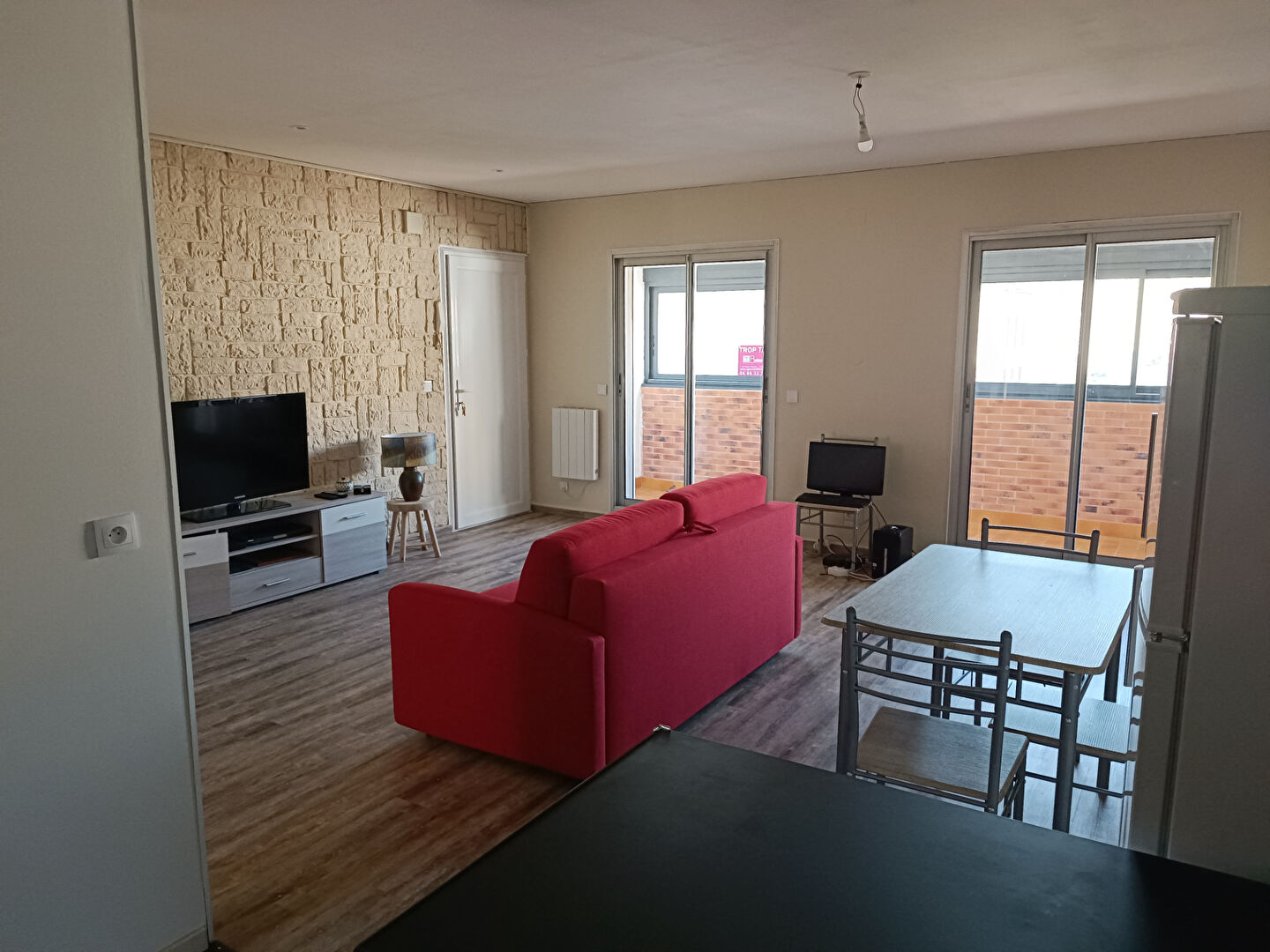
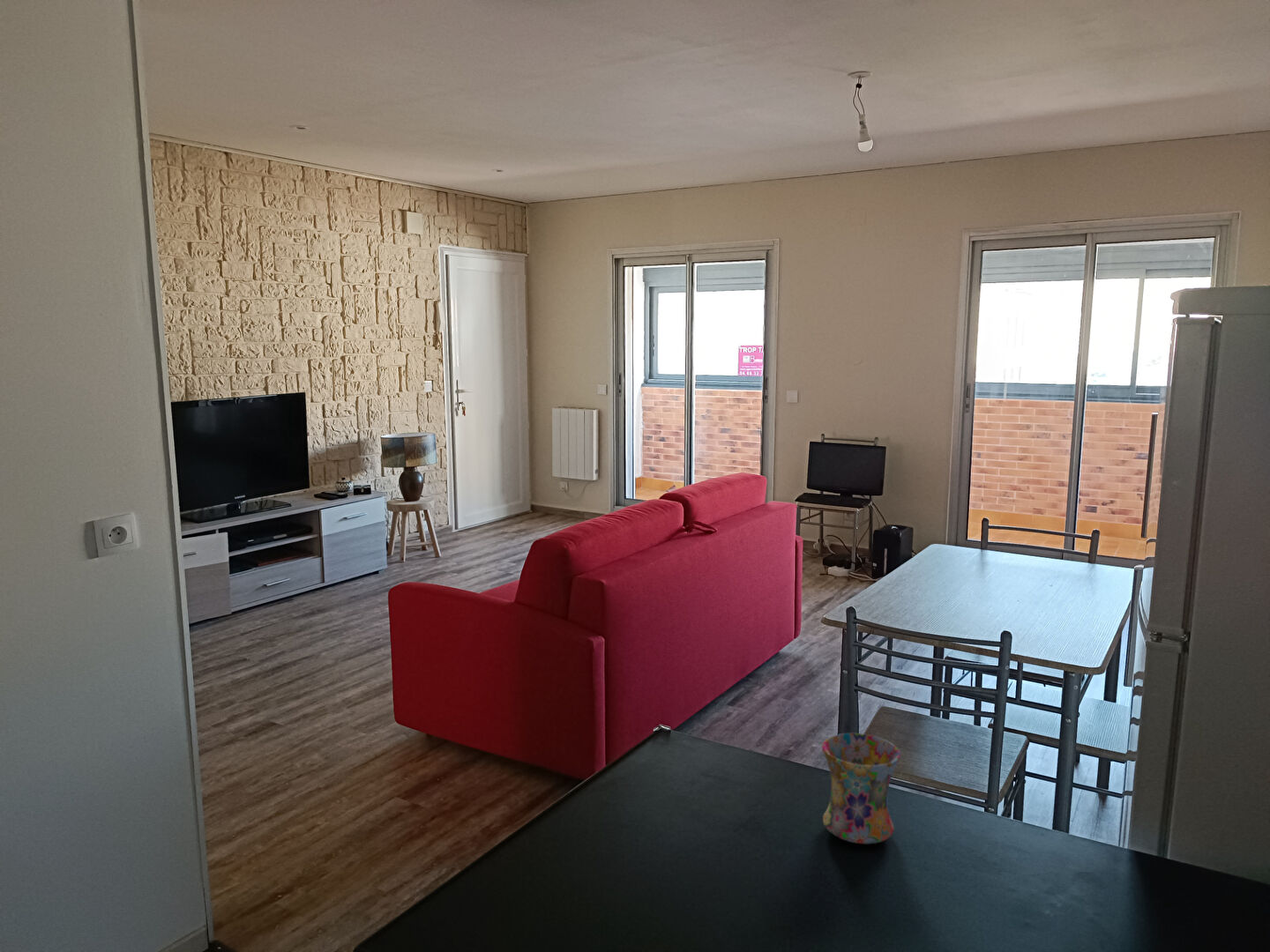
+ mug [821,733,901,844]
